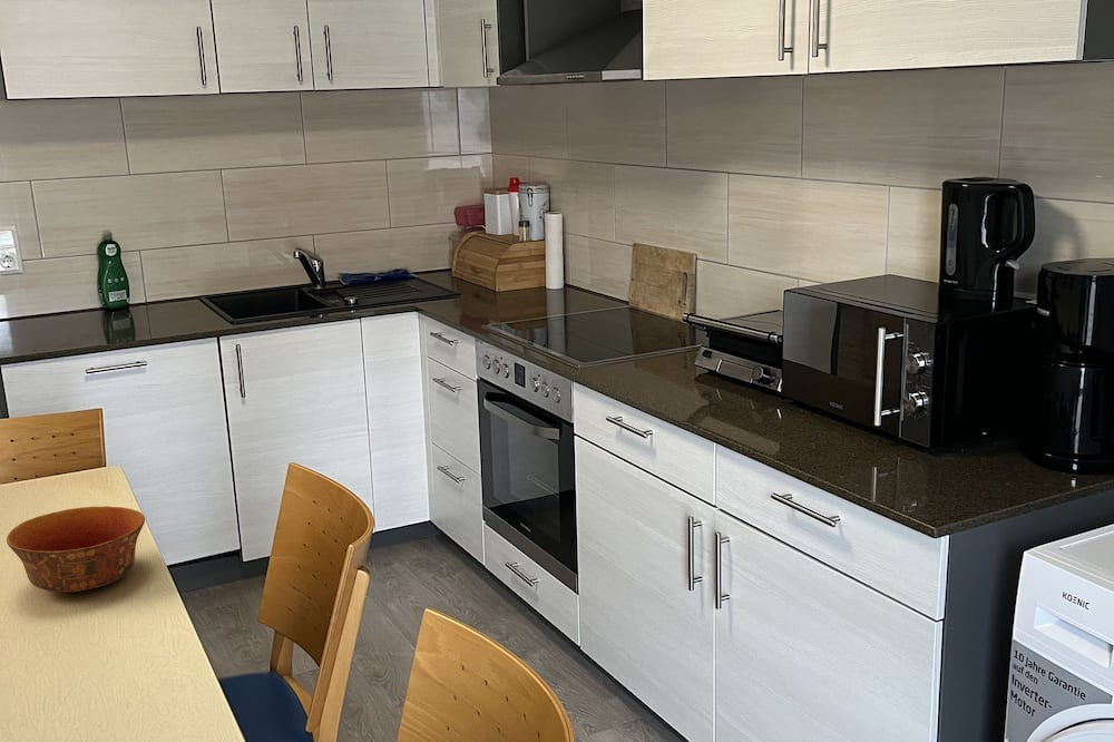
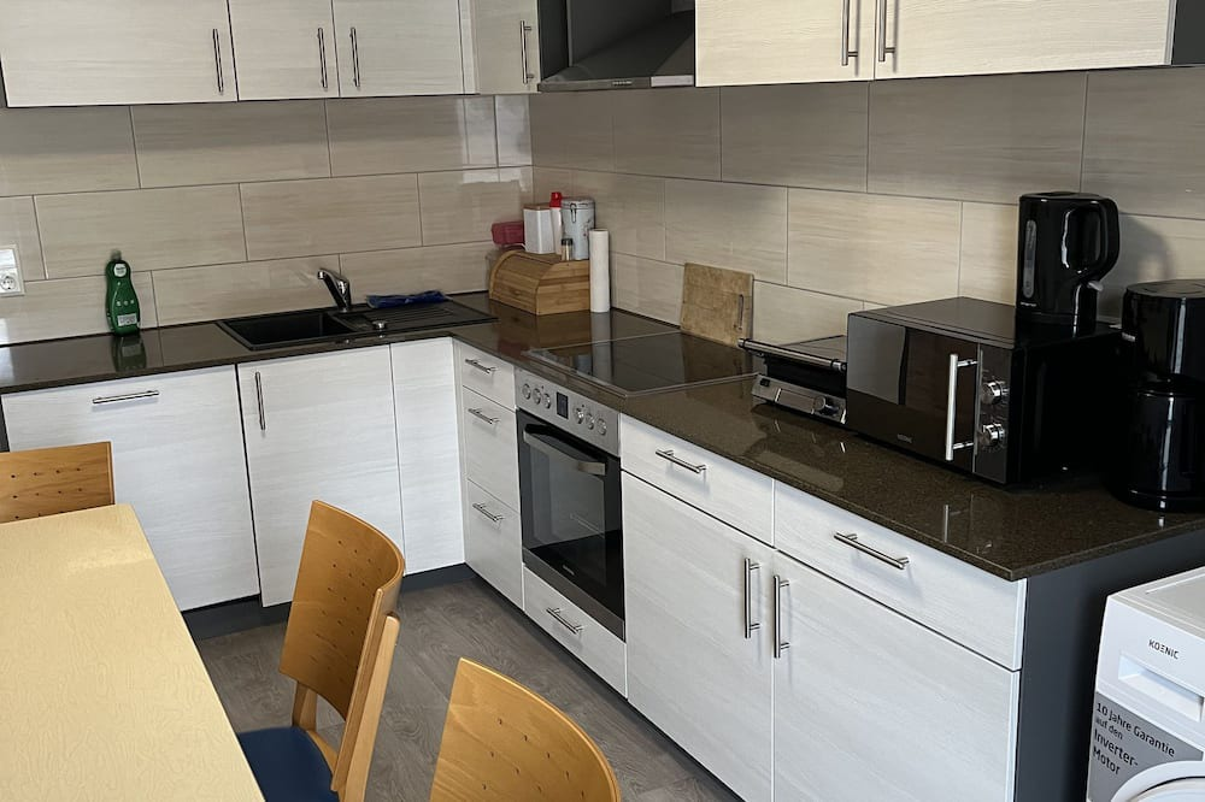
- bowl [6,505,146,593]
